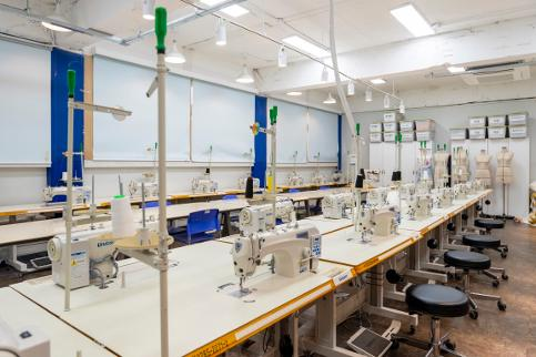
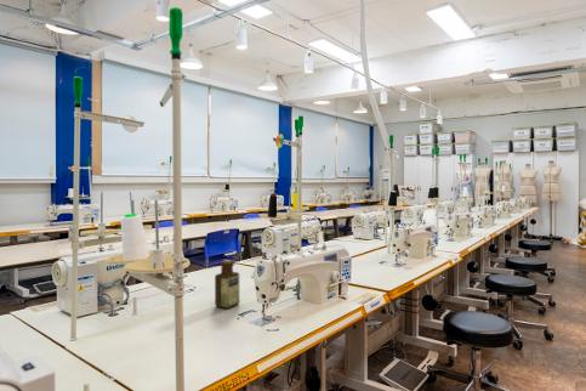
+ bottle [214,259,240,310]
